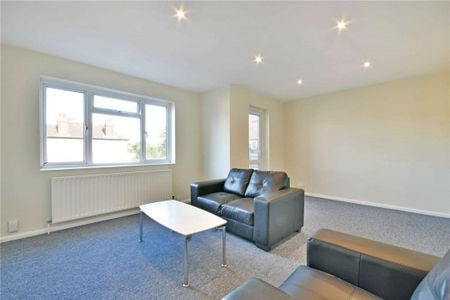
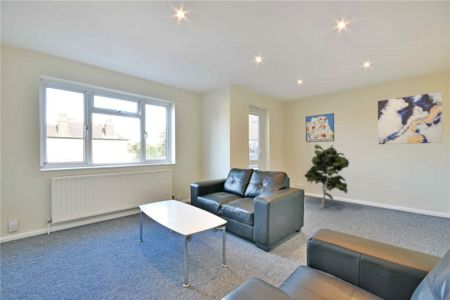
+ wall art [377,91,443,145]
+ indoor plant [303,143,350,210]
+ wall art [305,112,335,143]
